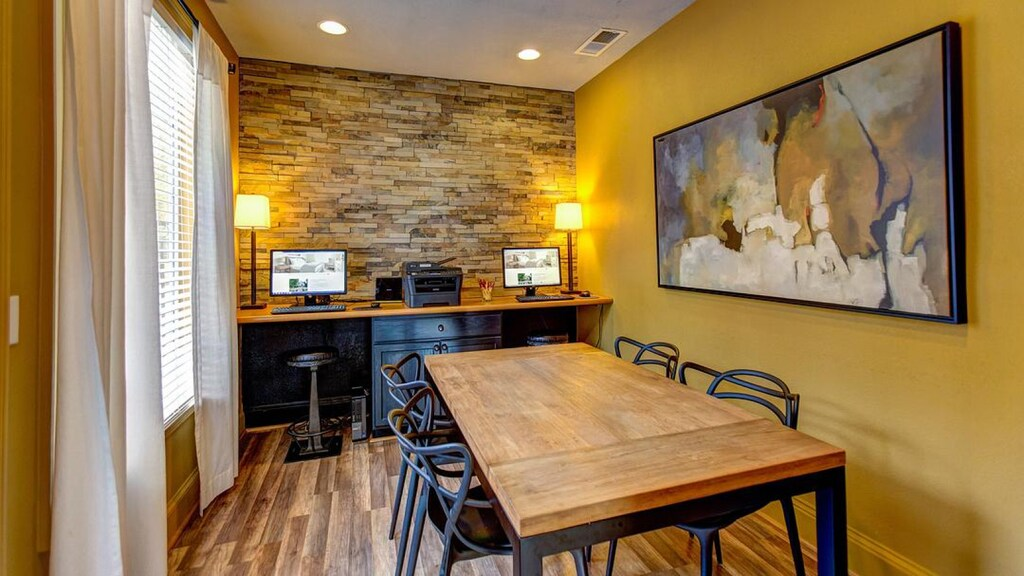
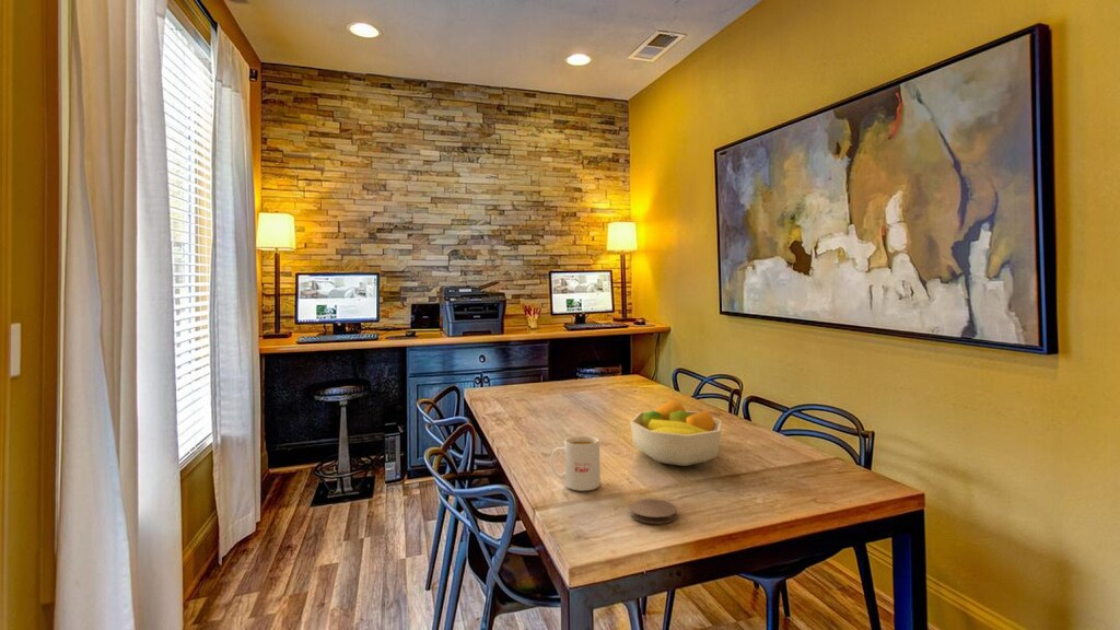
+ fruit bowl [629,398,723,467]
+ mug [550,435,602,492]
+ coaster [629,498,678,525]
